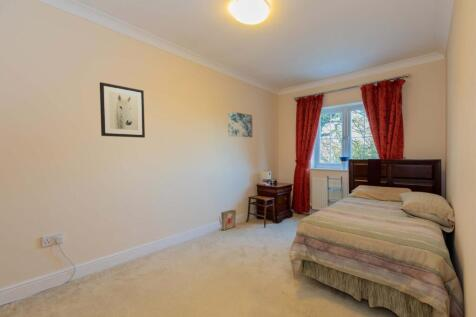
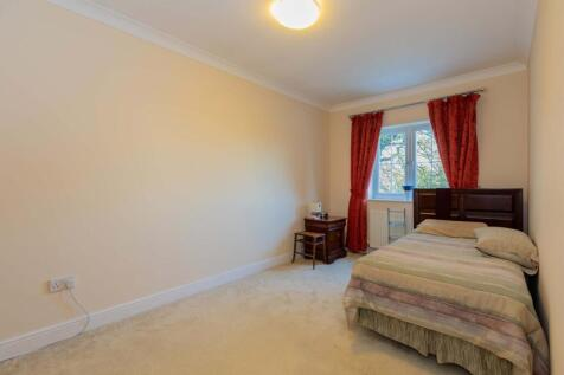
- cardboard box [218,209,237,231]
- wall art [99,81,146,139]
- wall art [227,110,254,138]
